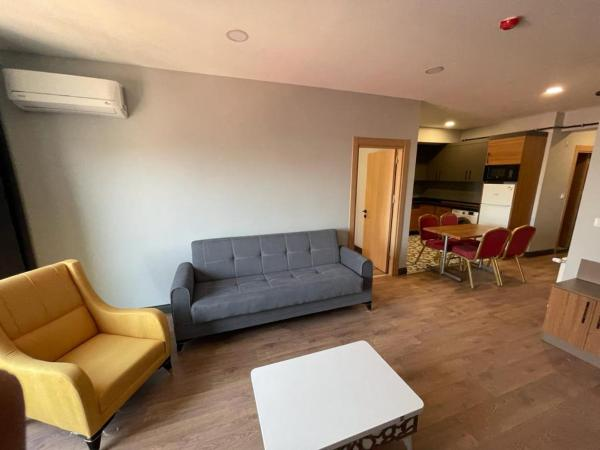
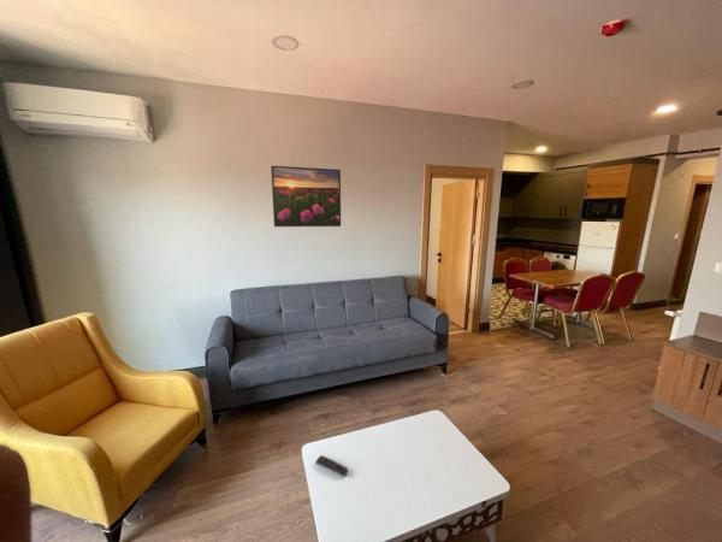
+ remote control [314,454,350,477]
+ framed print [270,165,342,228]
